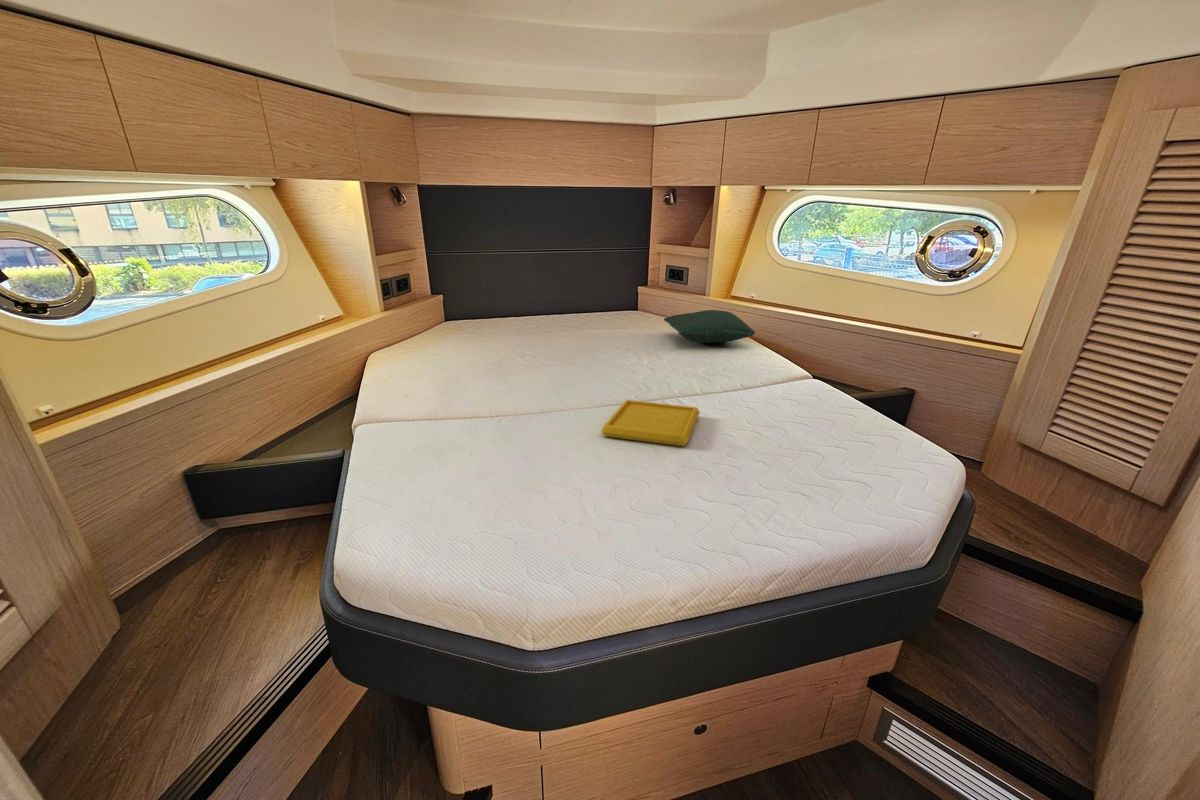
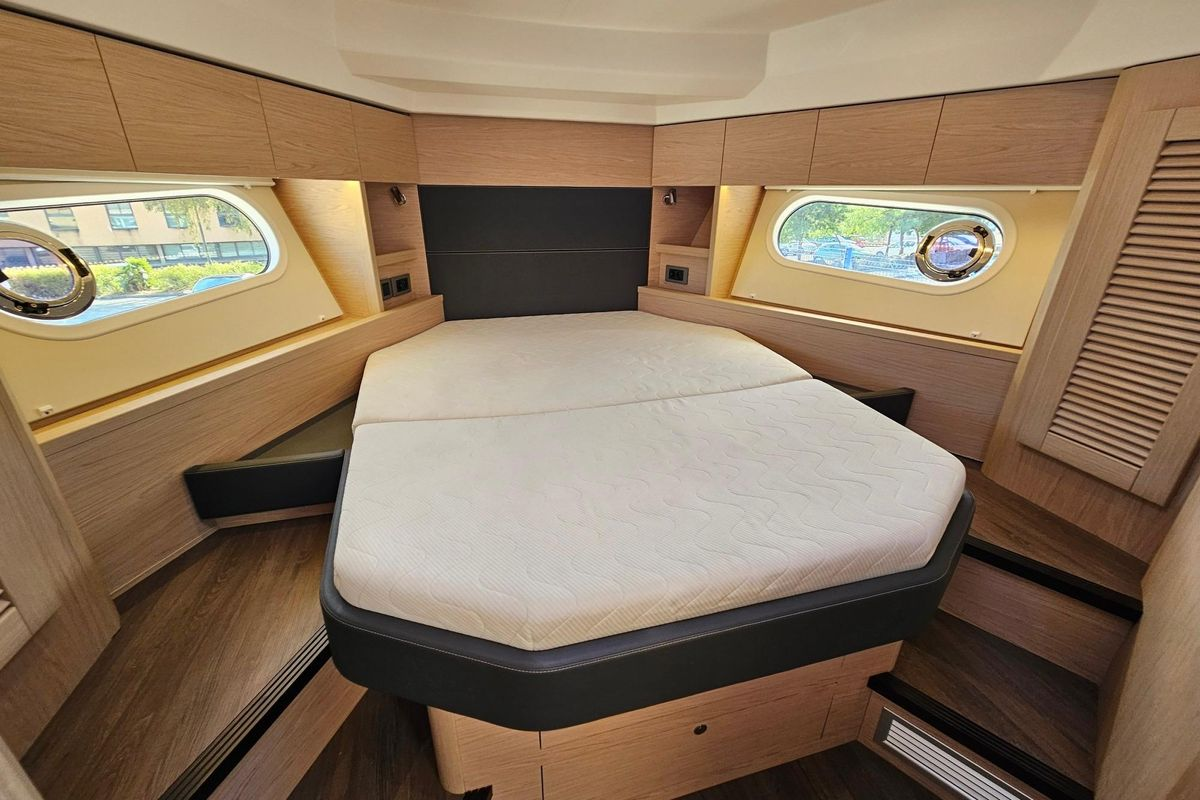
- pillow [663,309,756,344]
- serving tray [600,399,701,447]
